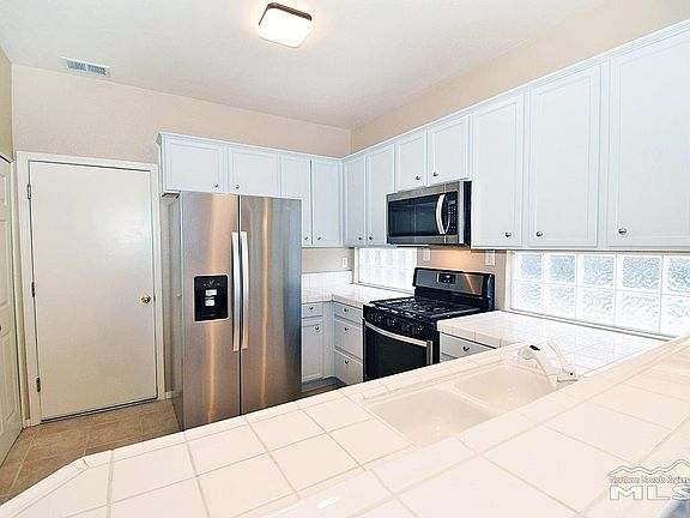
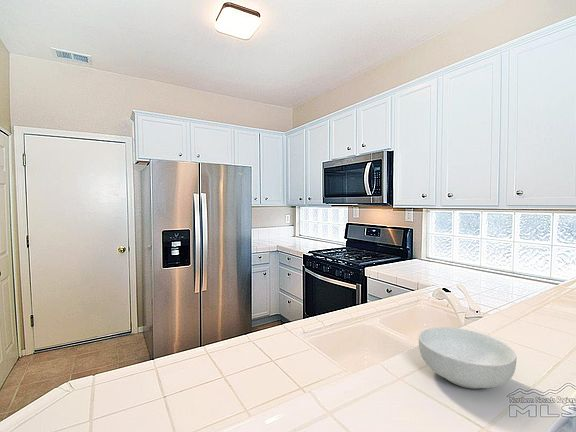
+ cereal bowl [418,326,518,389]
